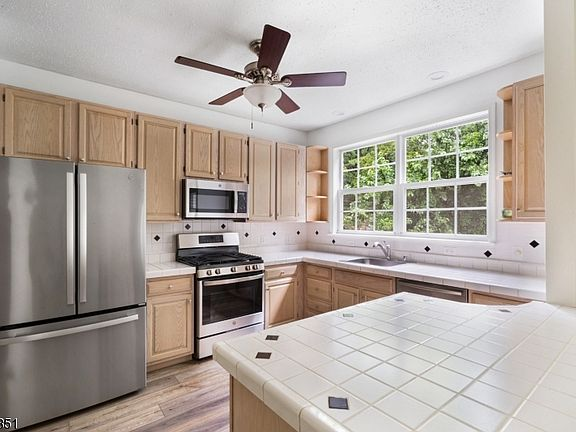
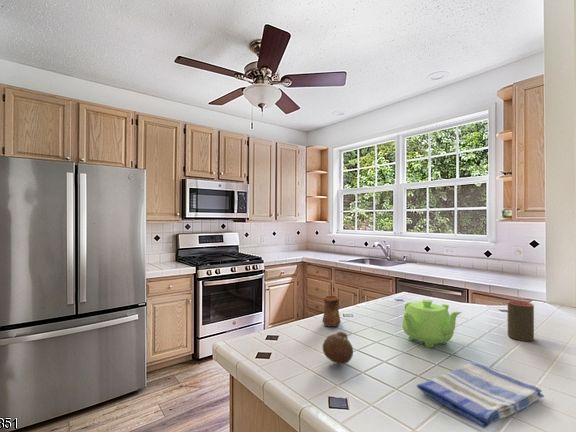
+ teapot [401,299,463,349]
+ cup [507,299,535,342]
+ fruit [322,330,354,366]
+ dish towel [416,361,545,429]
+ cup [321,295,342,328]
